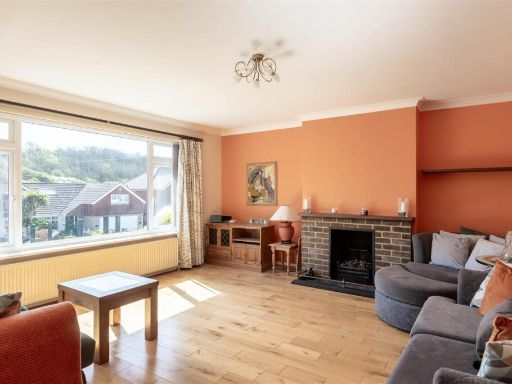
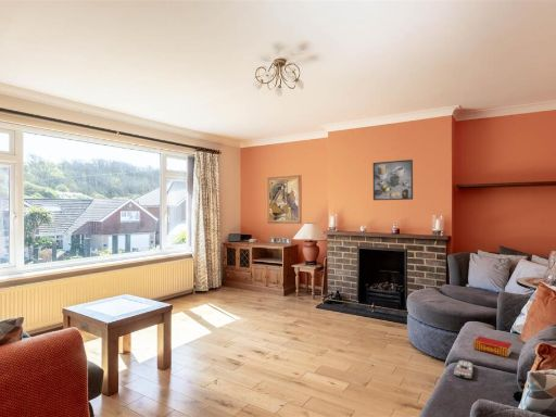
+ book [472,336,513,358]
+ remote control [453,359,473,380]
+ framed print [372,159,414,201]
